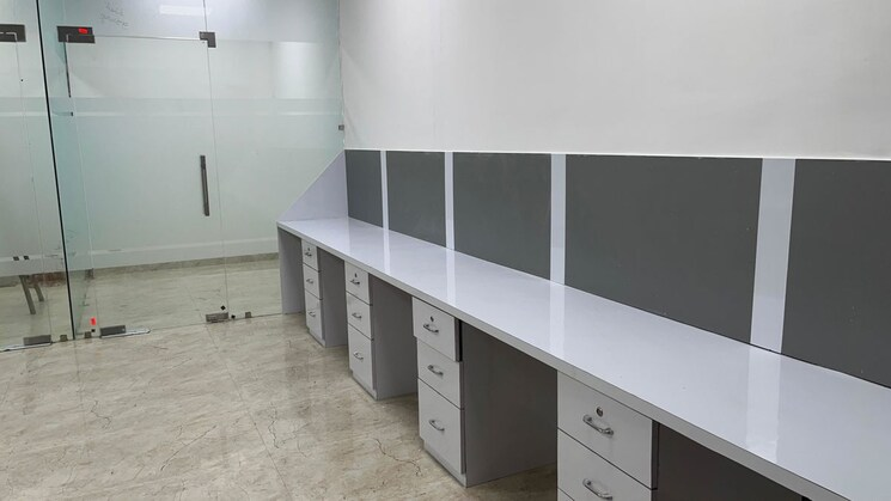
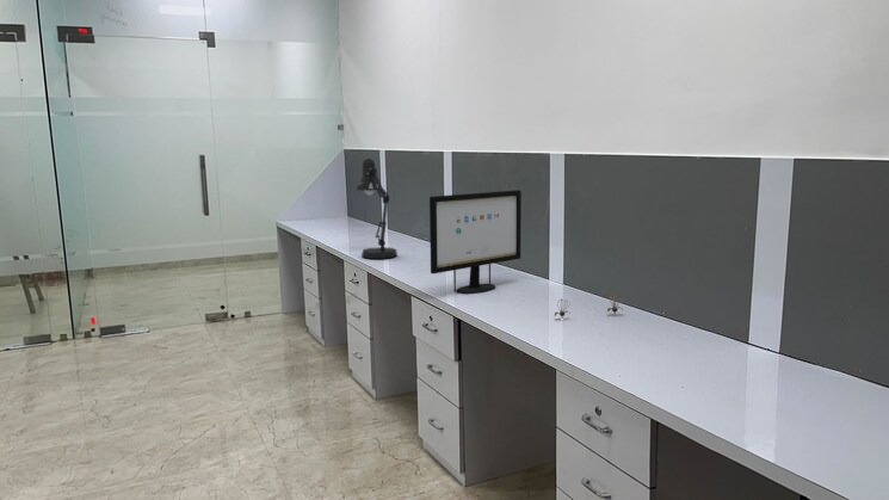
+ computer monitor [428,189,523,295]
+ desk lamp [356,158,399,260]
+ flower [554,292,625,317]
